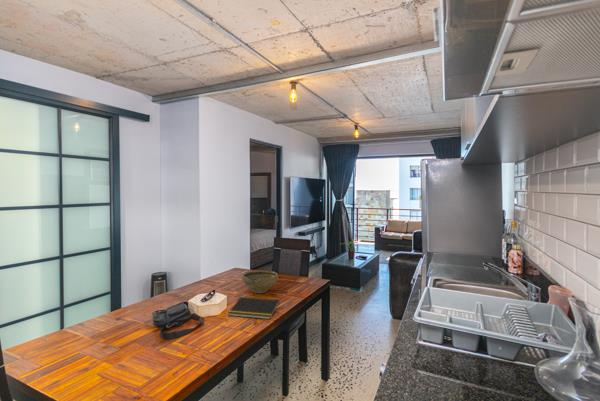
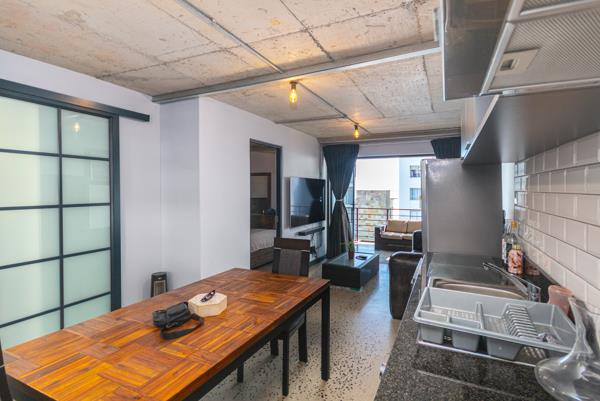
- notepad [227,296,280,320]
- bowl [241,270,279,294]
